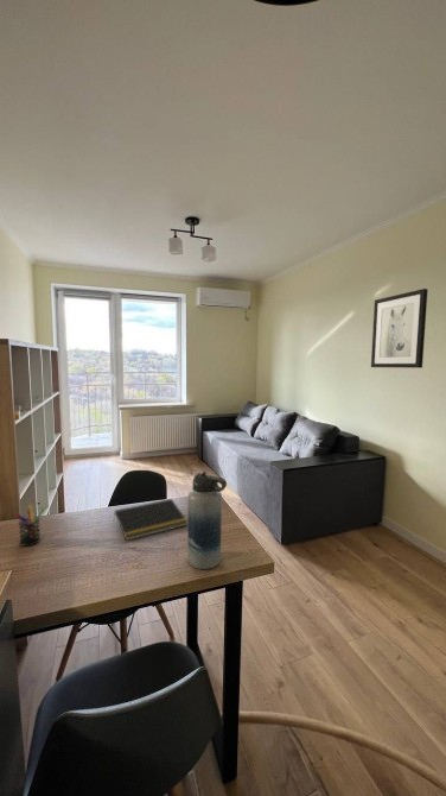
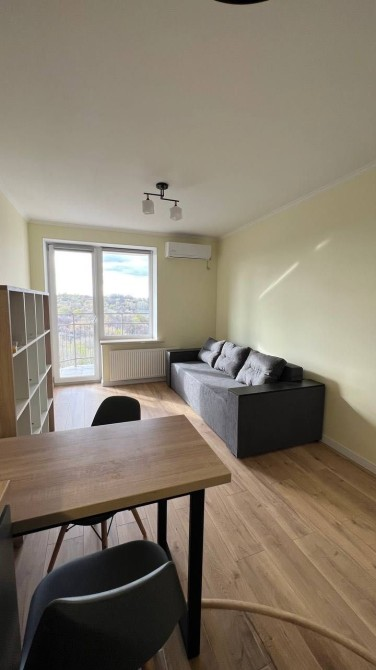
- notepad [112,498,189,542]
- water bottle [186,470,228,570]
- pen holder [15,504,46,548]
- wall art [370,288,429,369]
